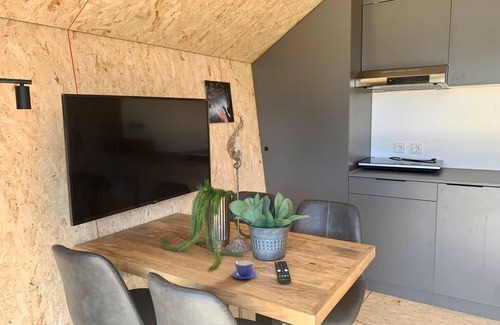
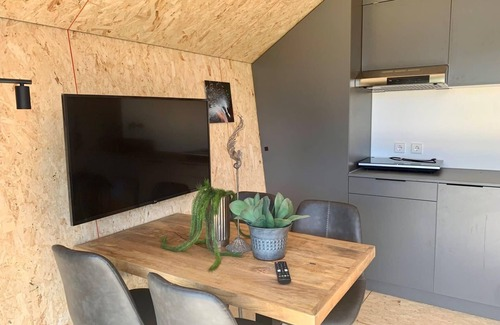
- teacup [231,259,258,280]
